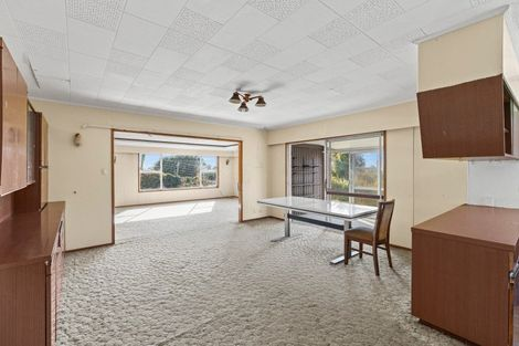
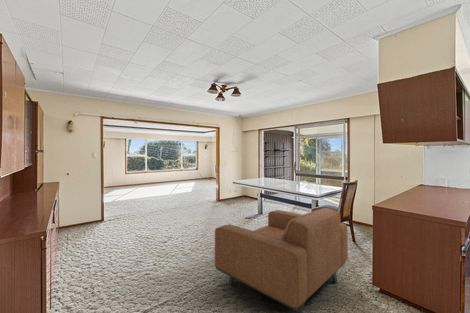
+ chair [214,207,349,313]
